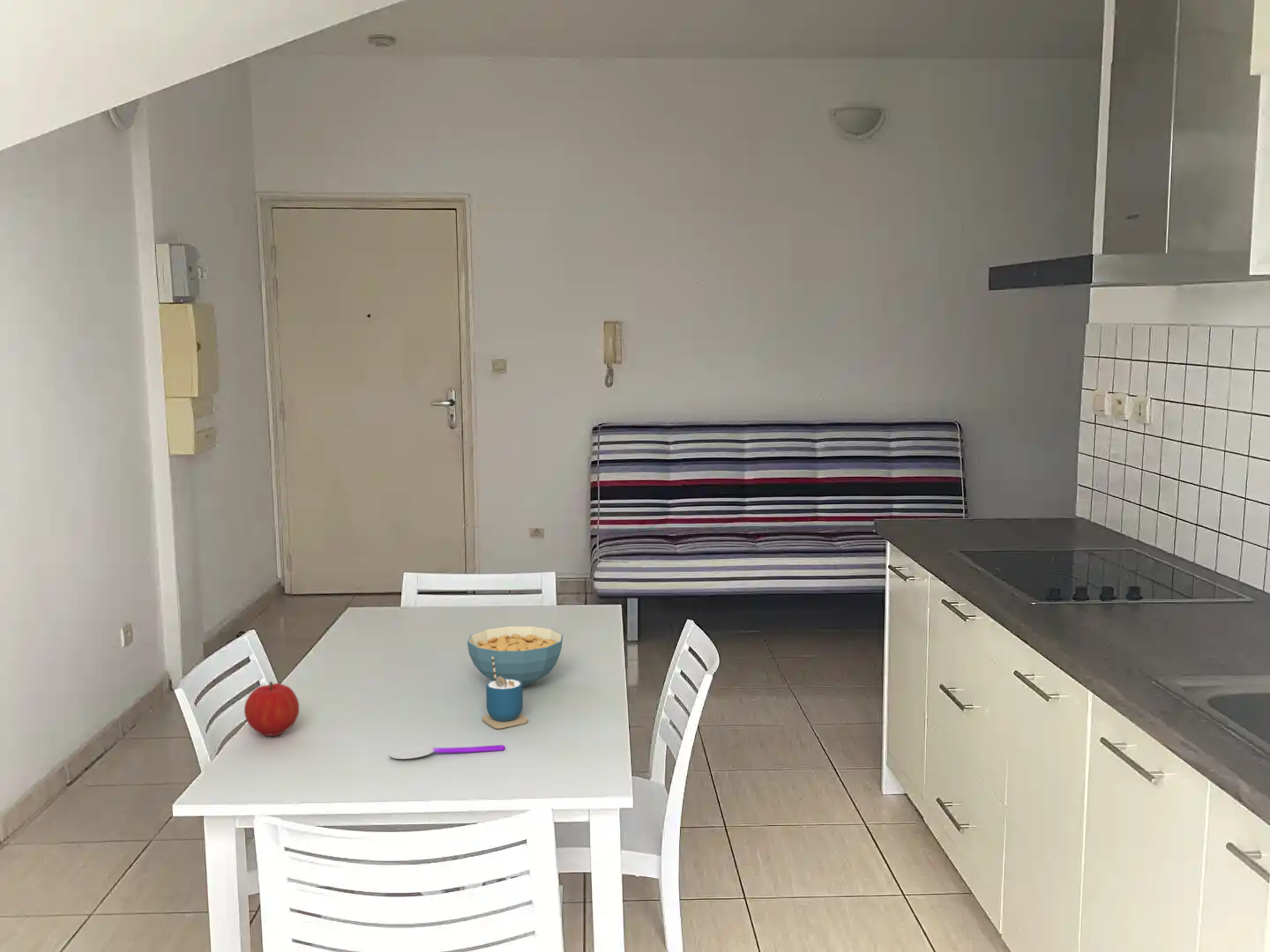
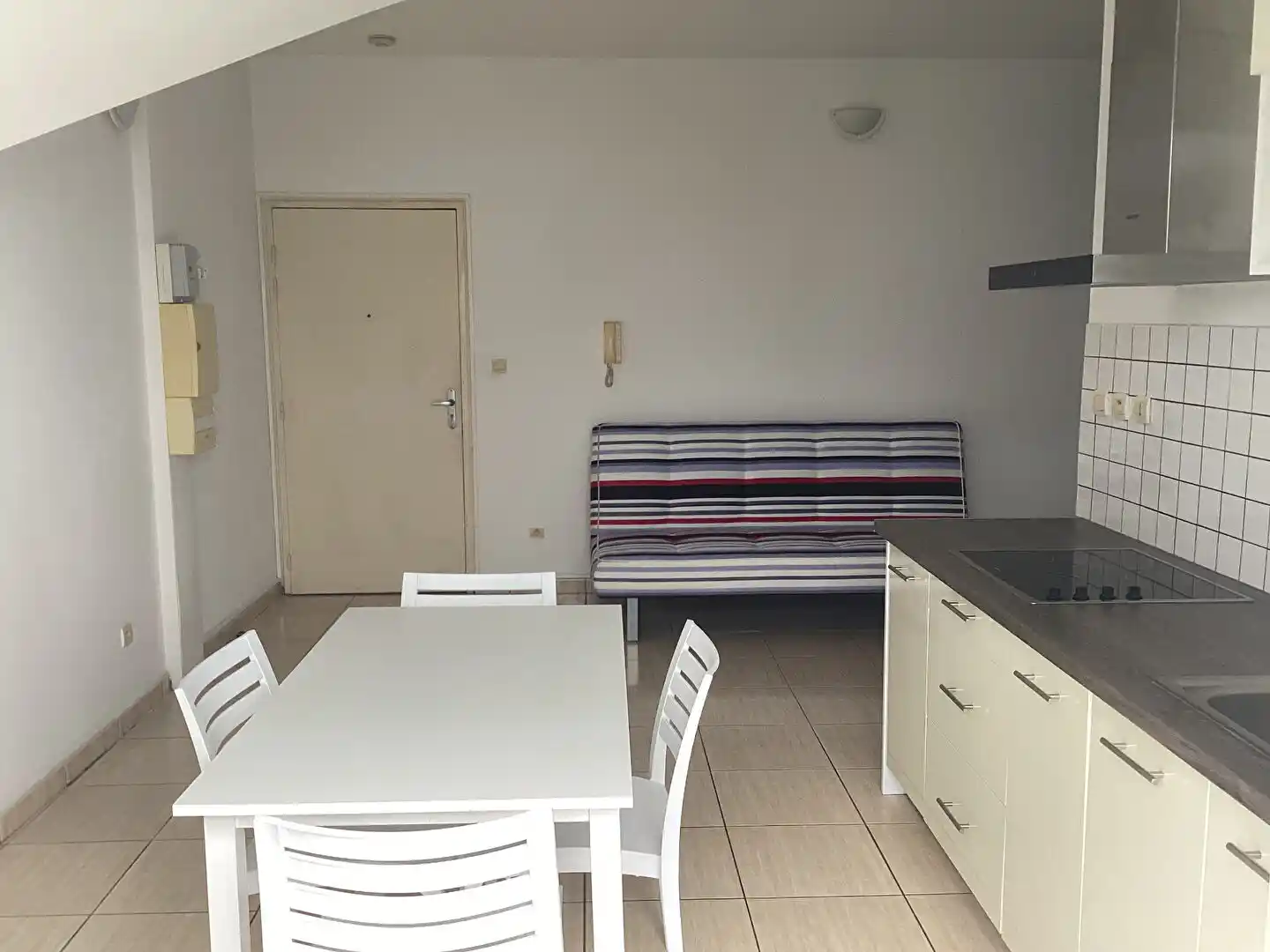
- fruit [243,681,300,737]
- cup [482,657,528,730]
- spoon [389,744,505,760]
- cereal bowl [467,625,564,688]
